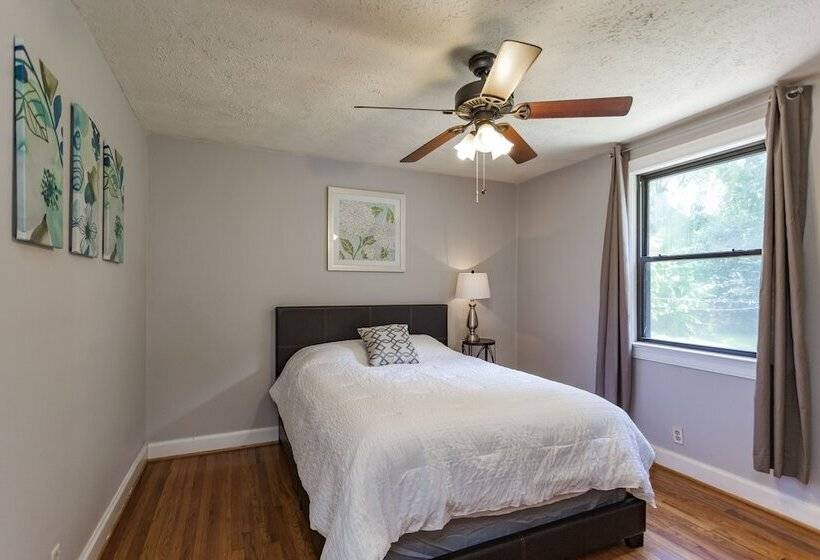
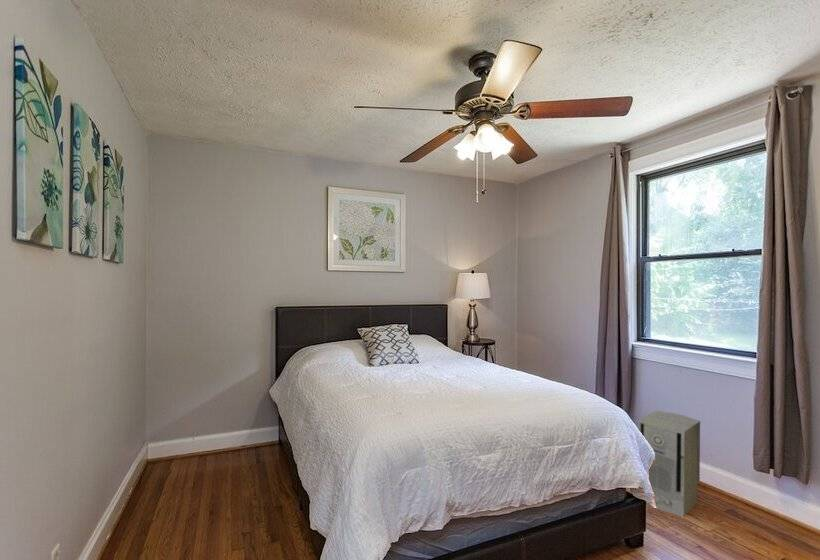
+ air purifier [637,410,701,518]
